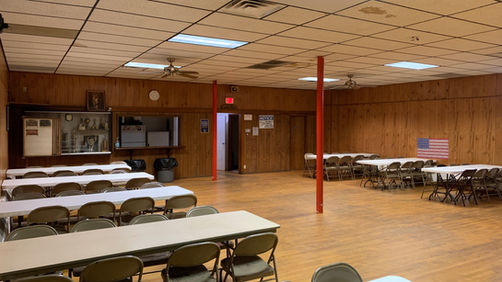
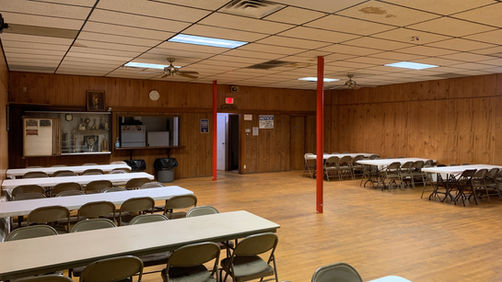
- flag [416,137,449,160]
